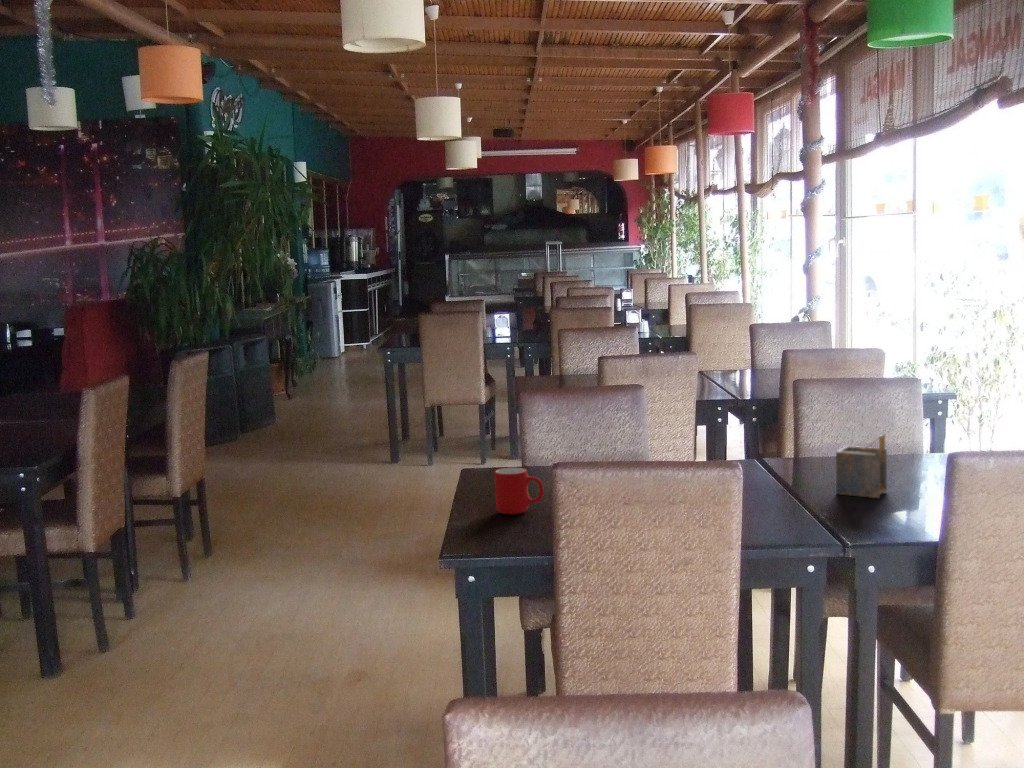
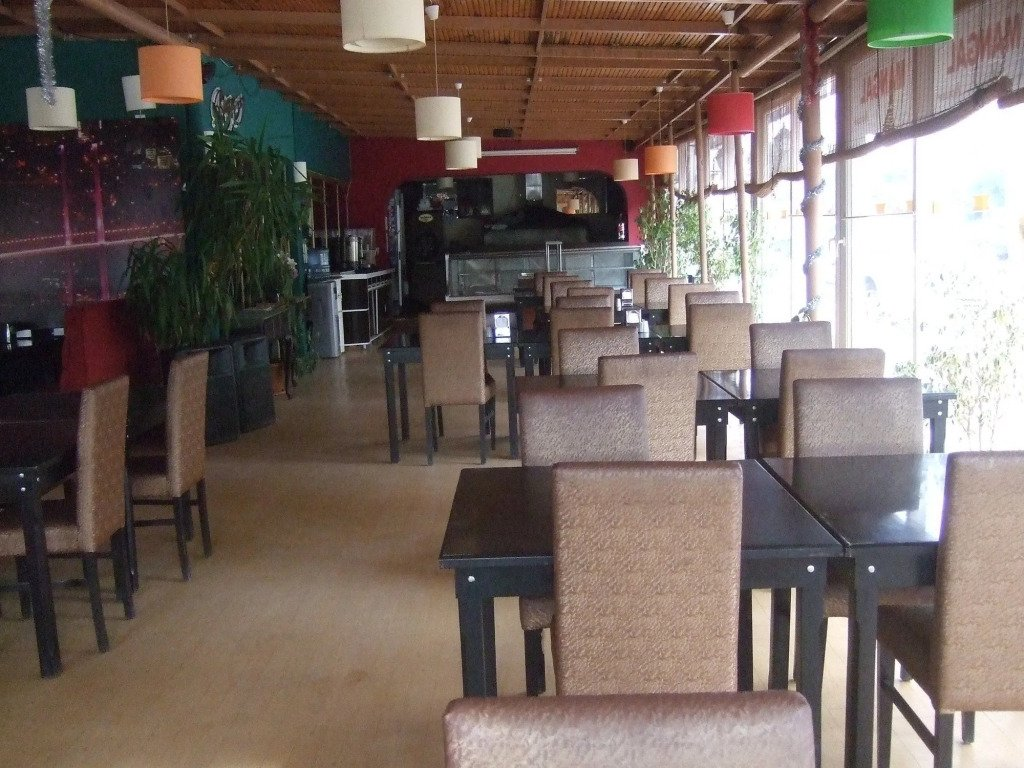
- napkin holder [835,433,888,499]
- cup [494,466,545,515]
